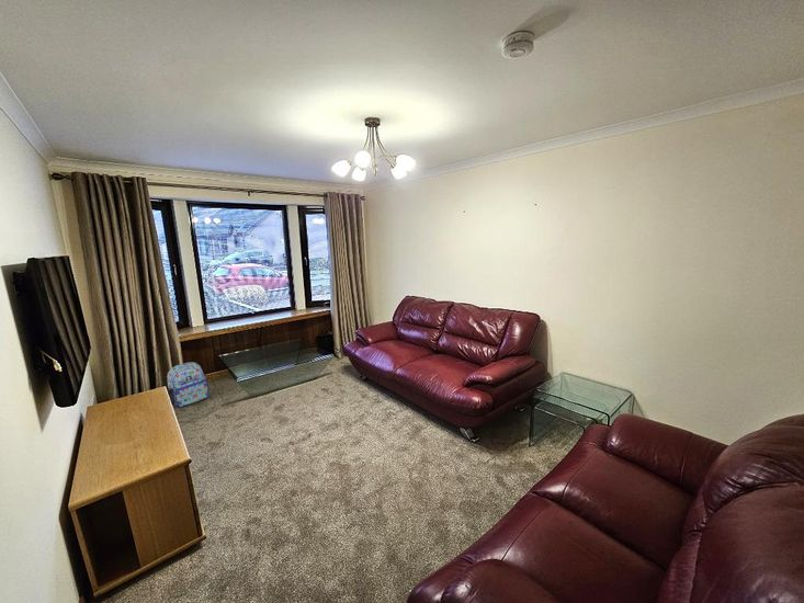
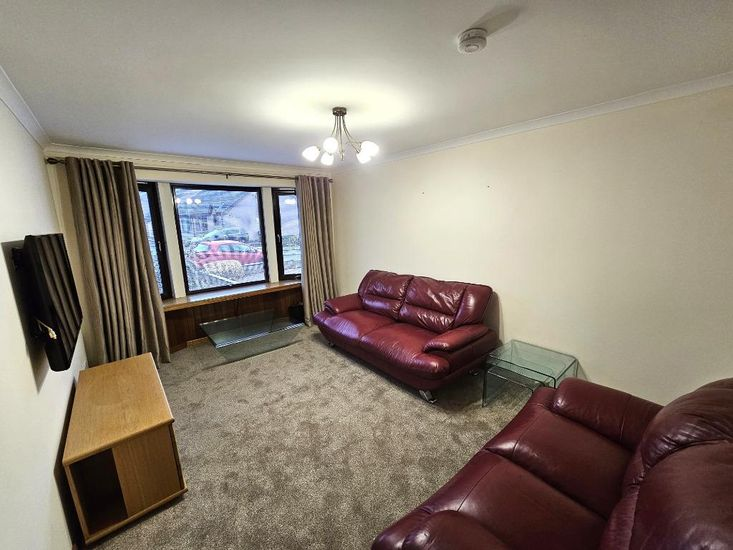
- backpack [166,361,211,408]
